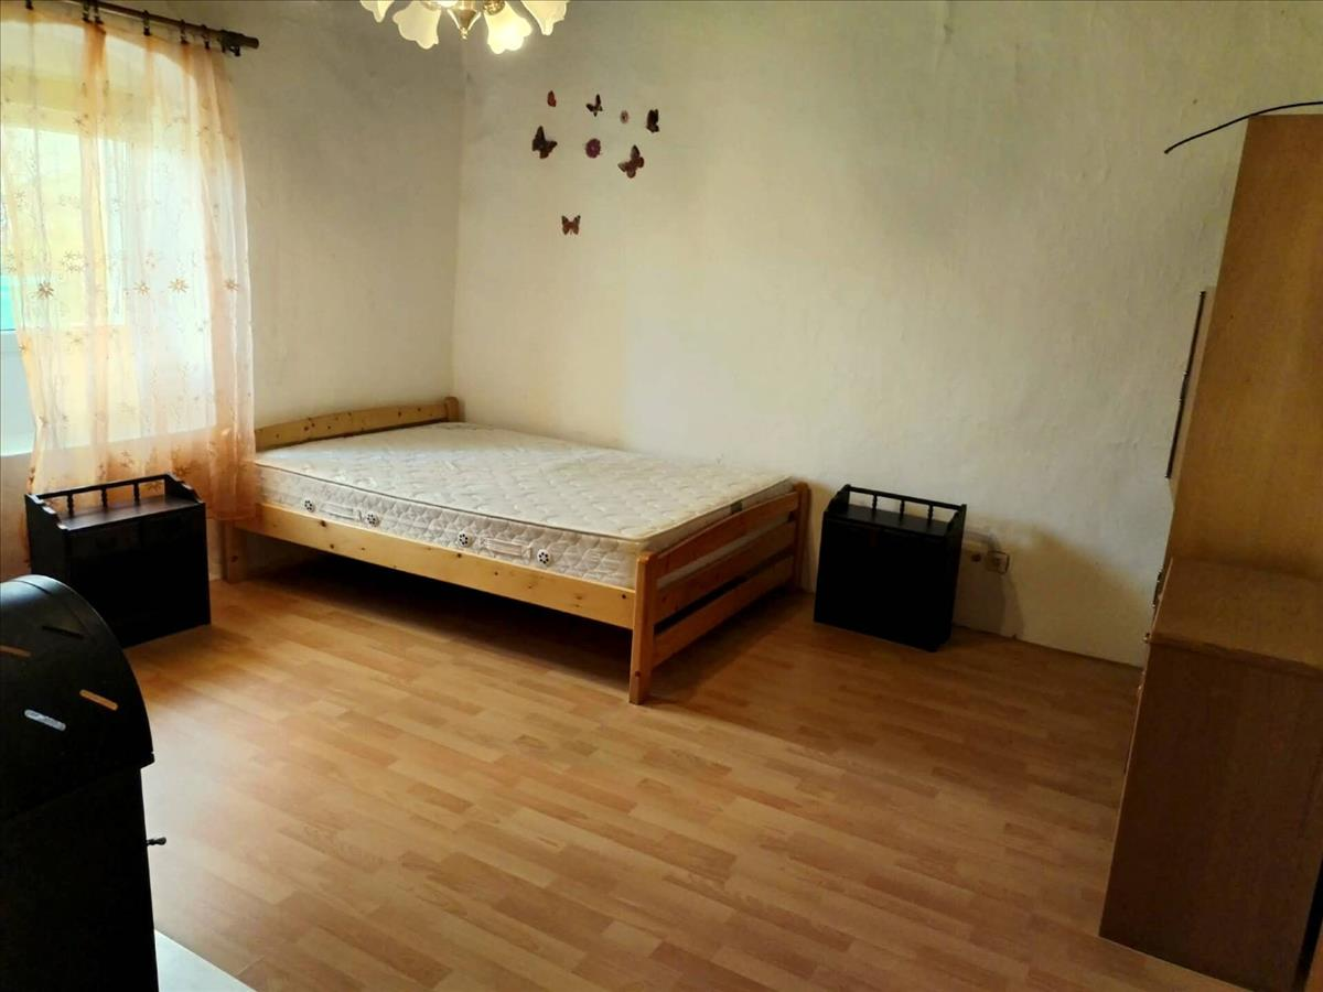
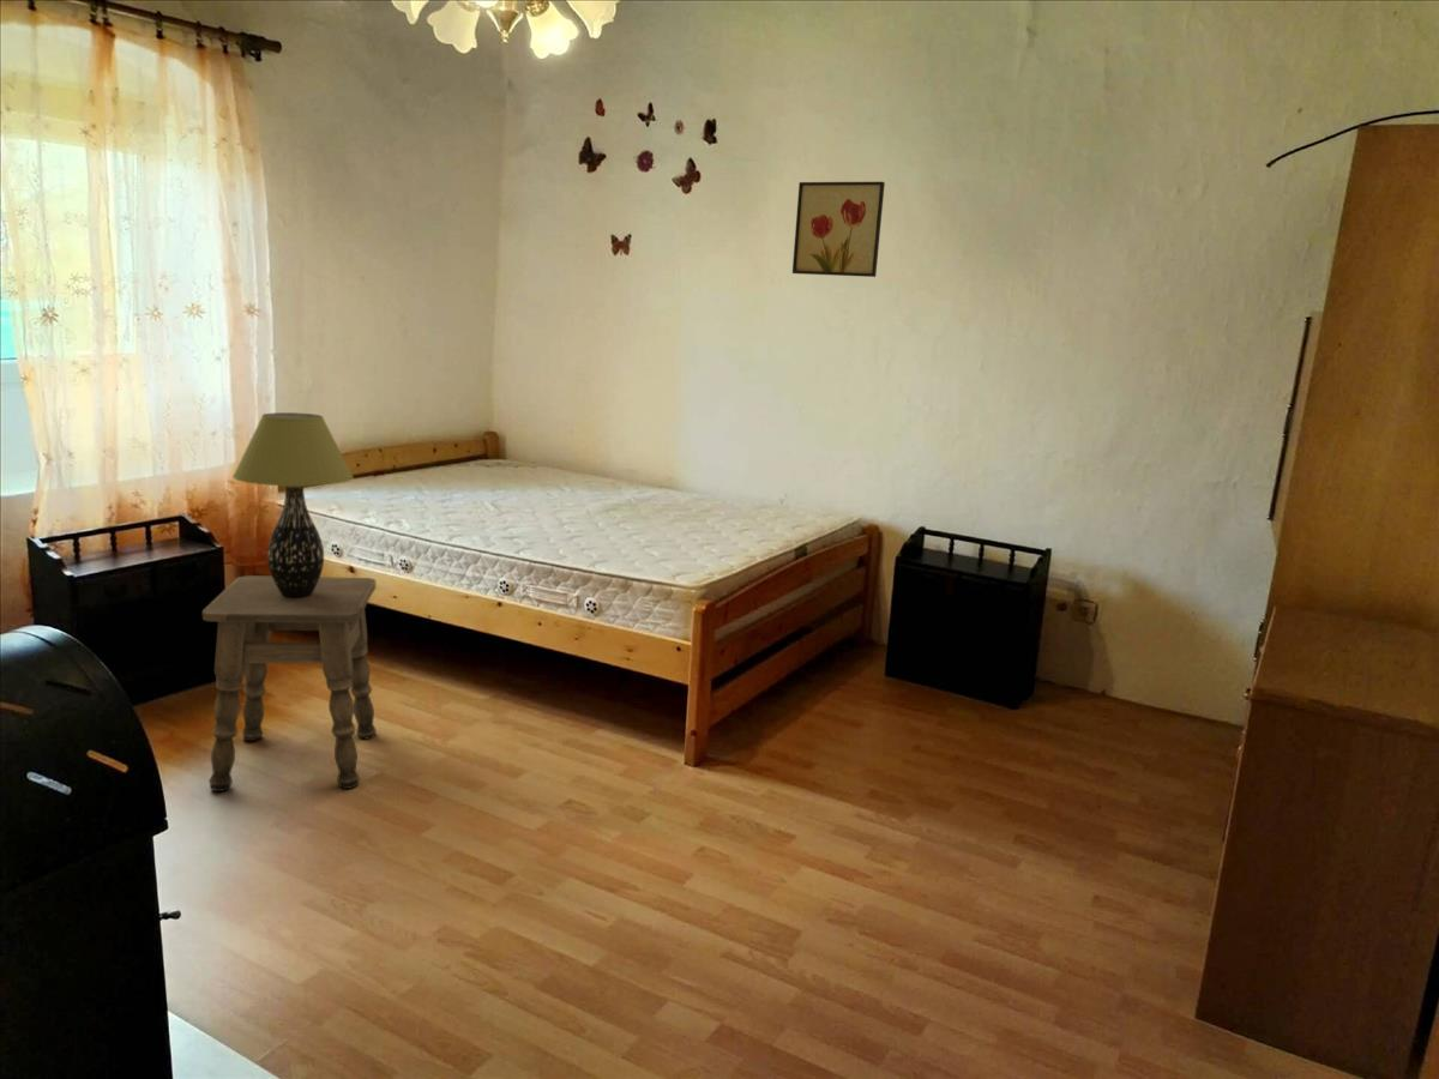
+ side table [201,574,378,792]
+ table lamp [231,411,355,598]
+ wall art [791,181,886,278]
